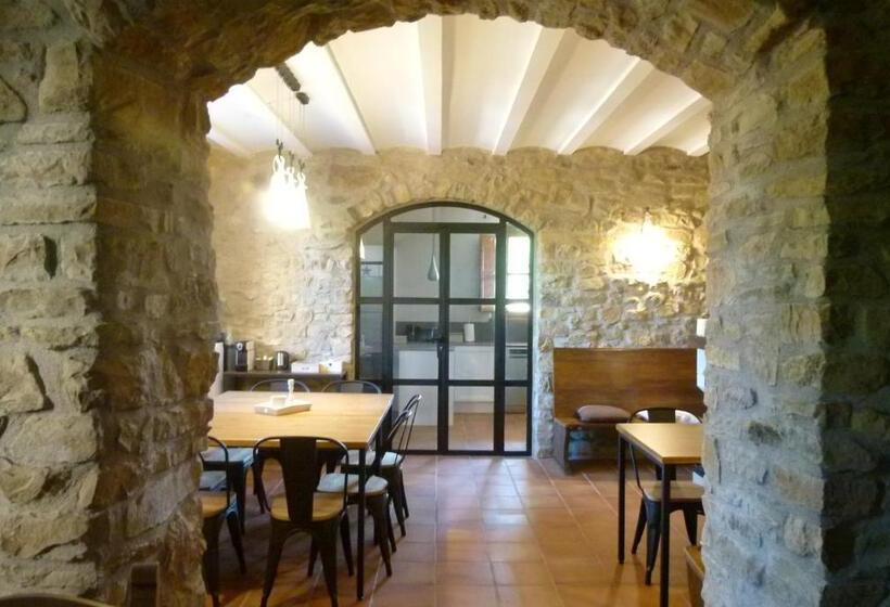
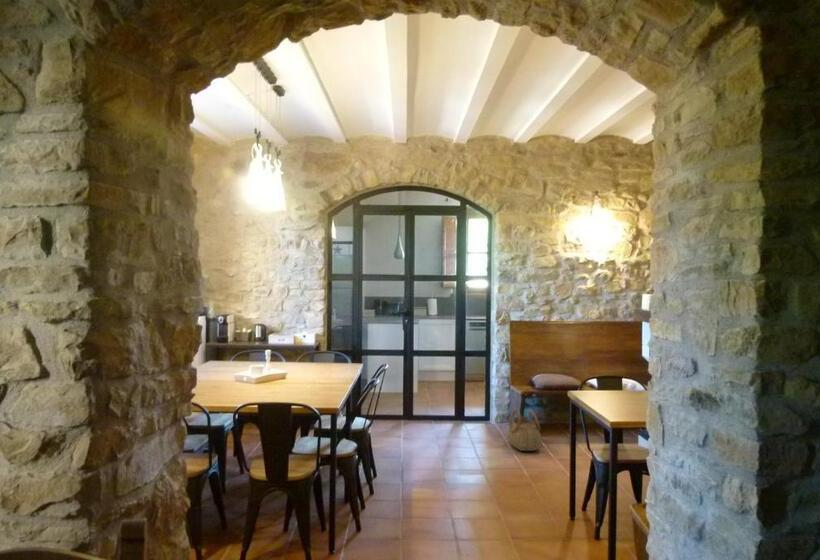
+ basket [507,409,543,452]
